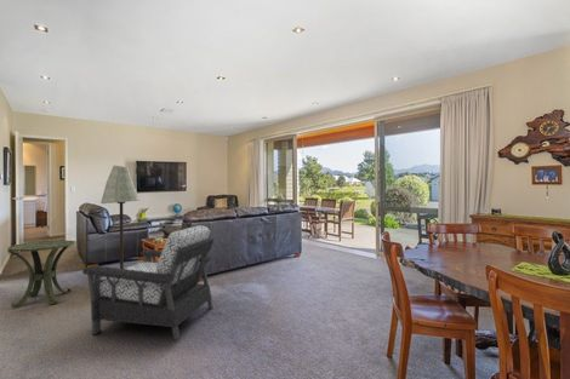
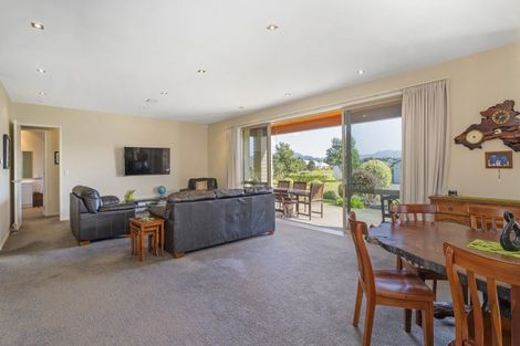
- floor lamp [99,165,141,269]
- side table [7,240,75,309]
- armchair [81,224,216,341]
